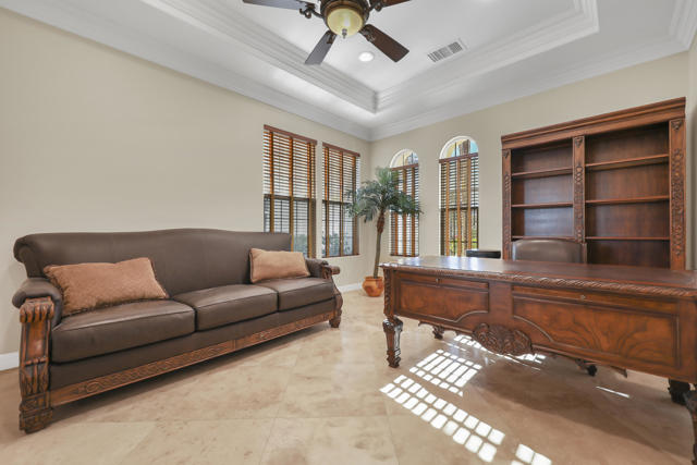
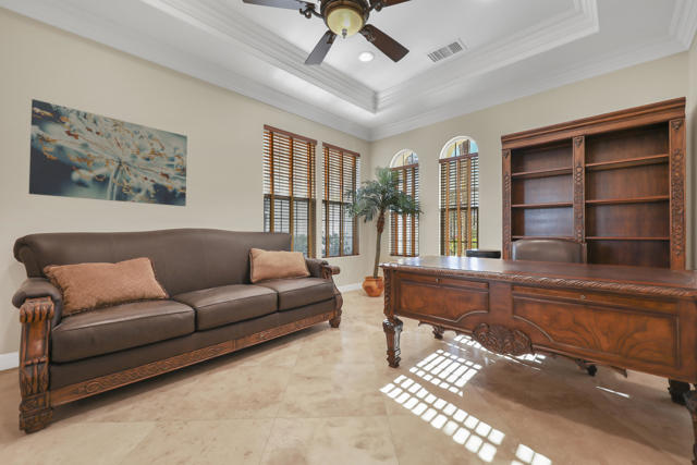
+ wall art [28,98,188,207]
